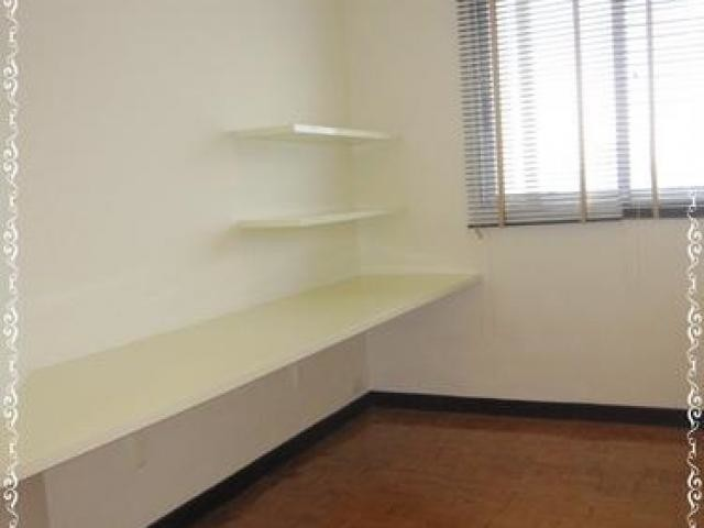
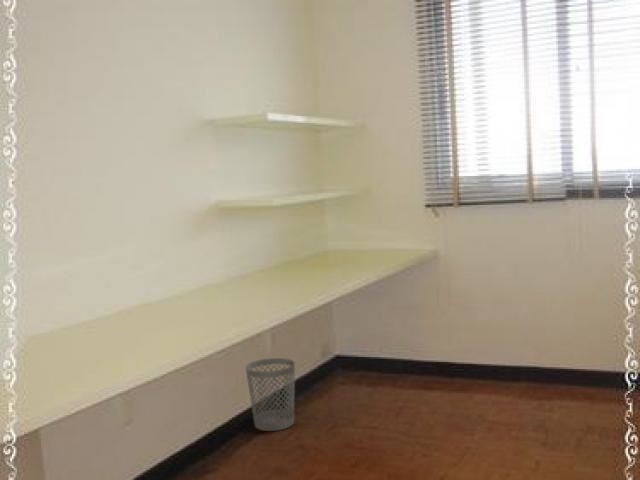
+ wastebasket [244,357,296,432]
